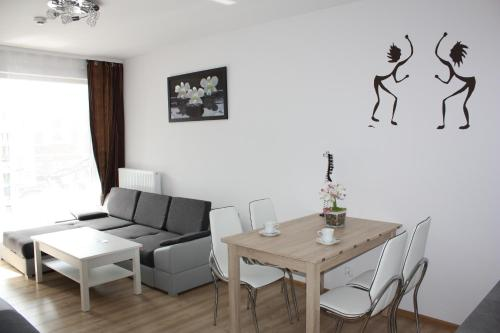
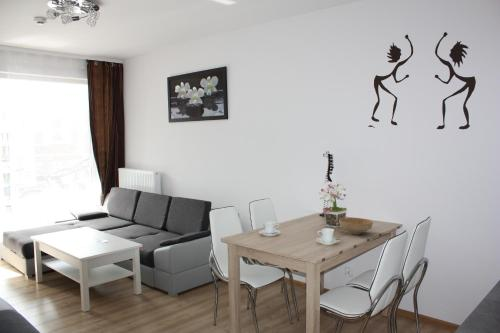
+ bowl [338,217,374,236]
